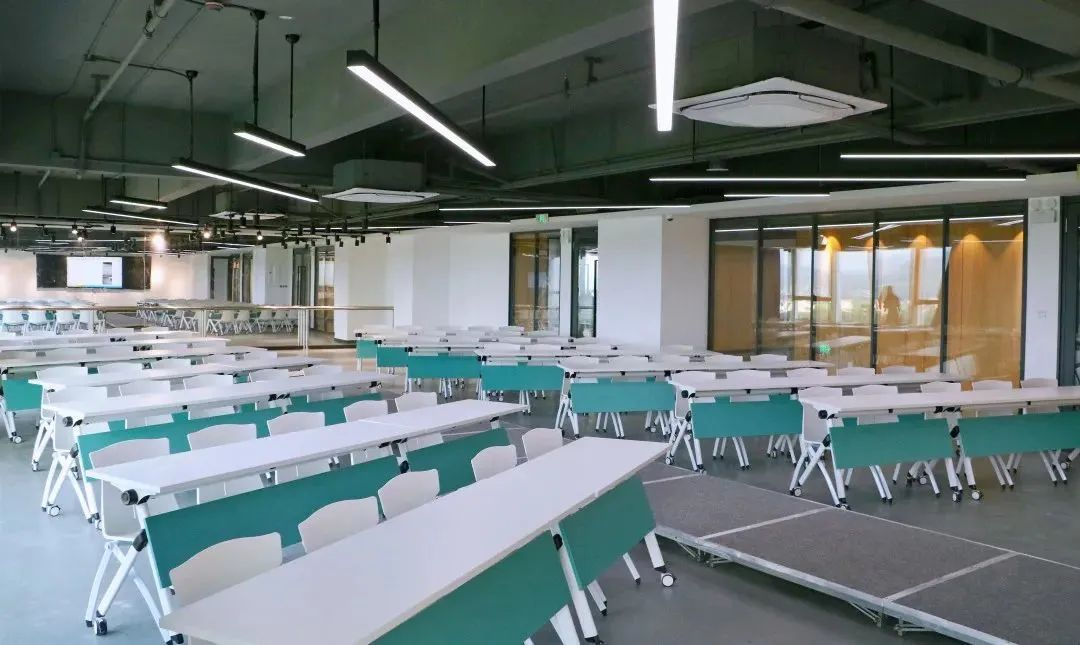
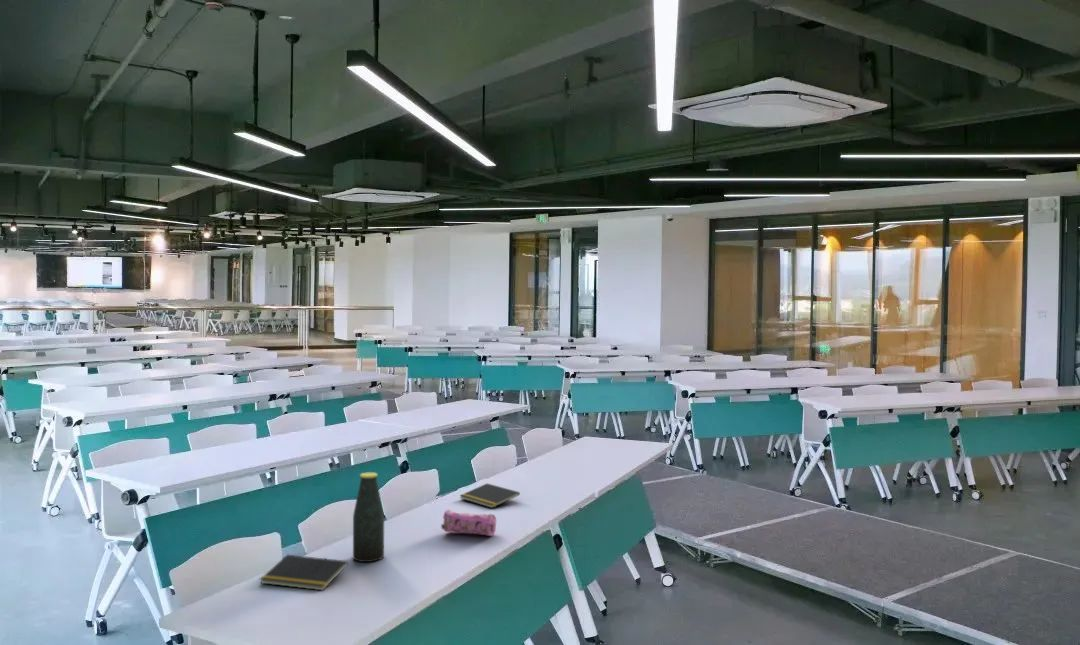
+ notepad [459,482,521,509]
+ notepad [259,554,349,591]
+ pencil case [440,509,497,537]
+ bottle [352,471,385,563]
